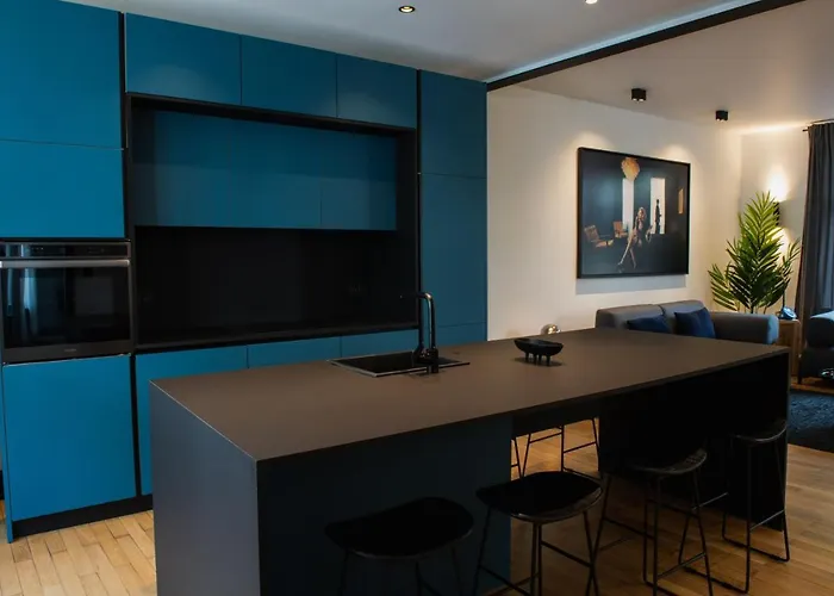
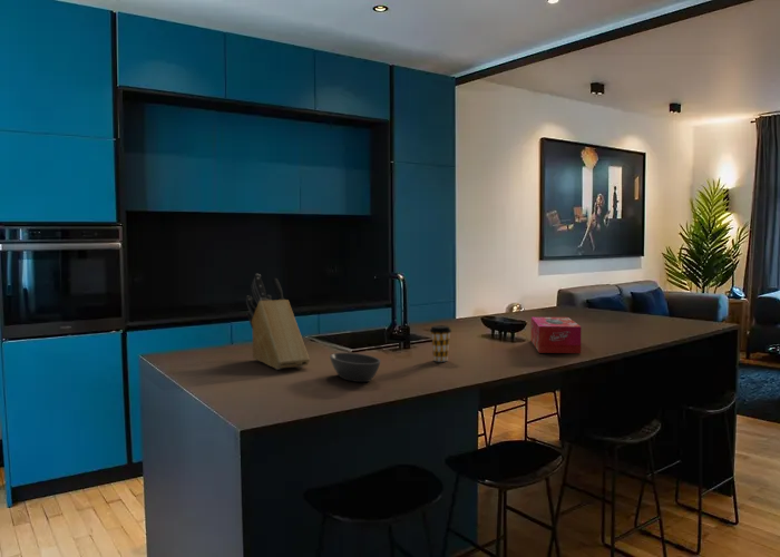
+ bowl [329,352,382,383]
+ tissue box [530,316,583,354]
+ coffee cup [429,324,452,362]
+ knife block [245,273,311,371]
